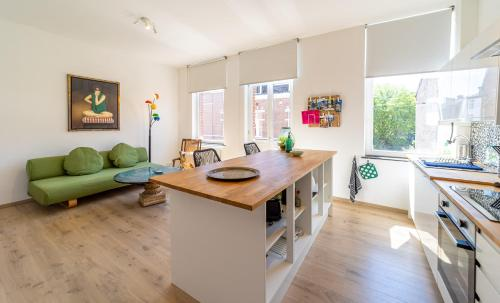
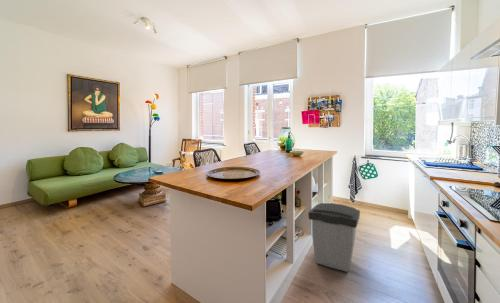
+ trash can [307,202,361,273]
